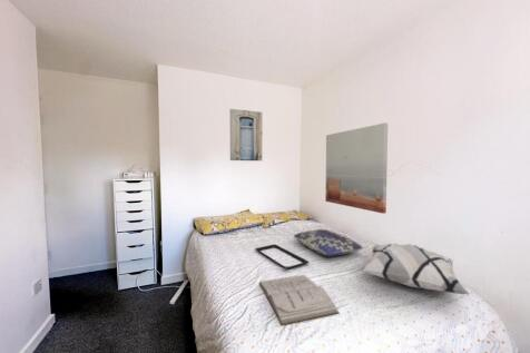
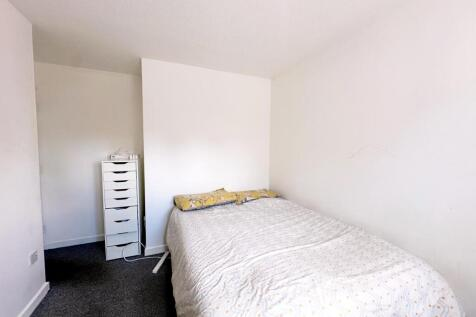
- decorative pillow [361,243,472,296]
- wall art [228,108,263,161]
- cushion [293,228,364,257]
- book [258,274,340,326]
- wall art [324,122,389,215]
- serving tray [254,243,311,271]
